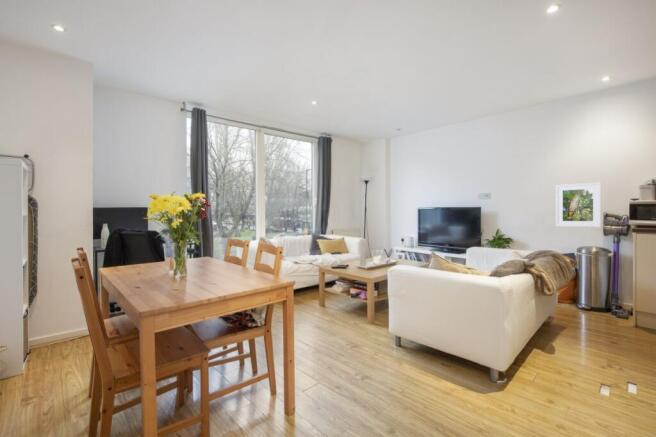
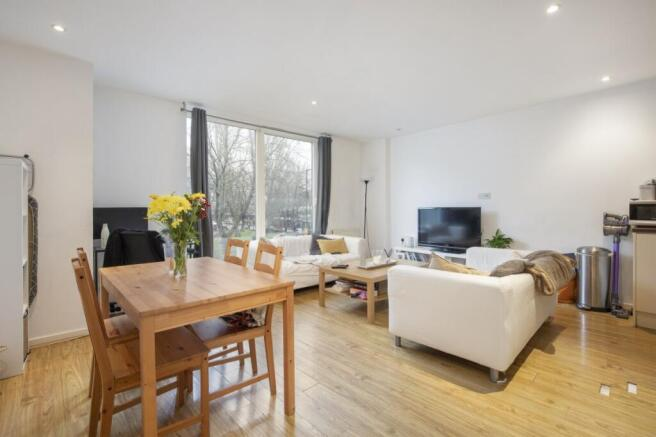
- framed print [555,181,602,228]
